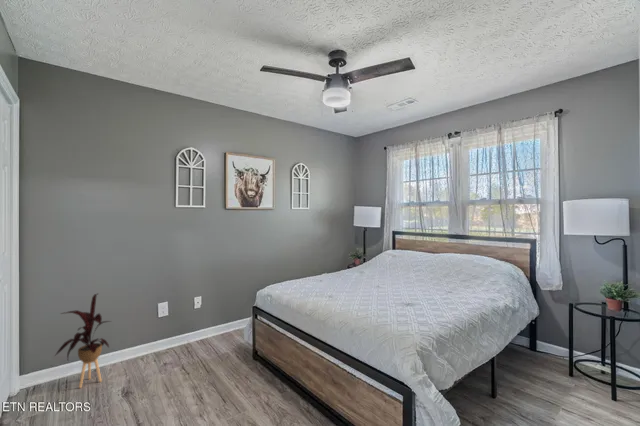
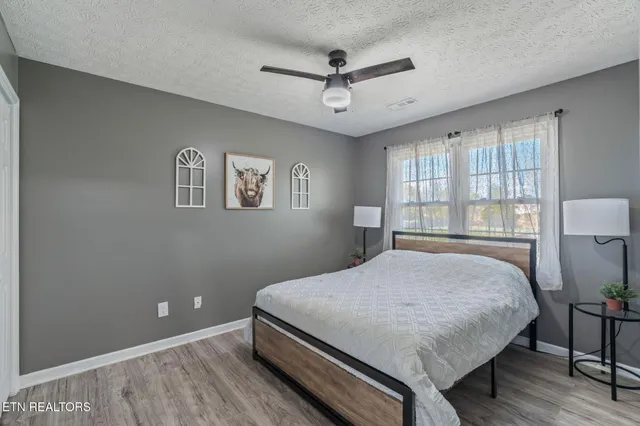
- house plant [53,293,113,389]
